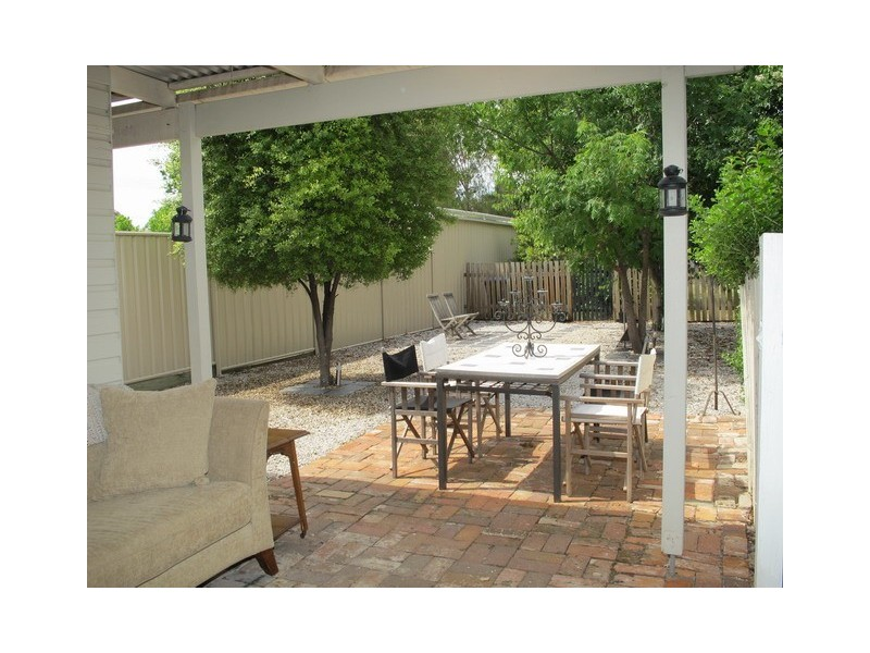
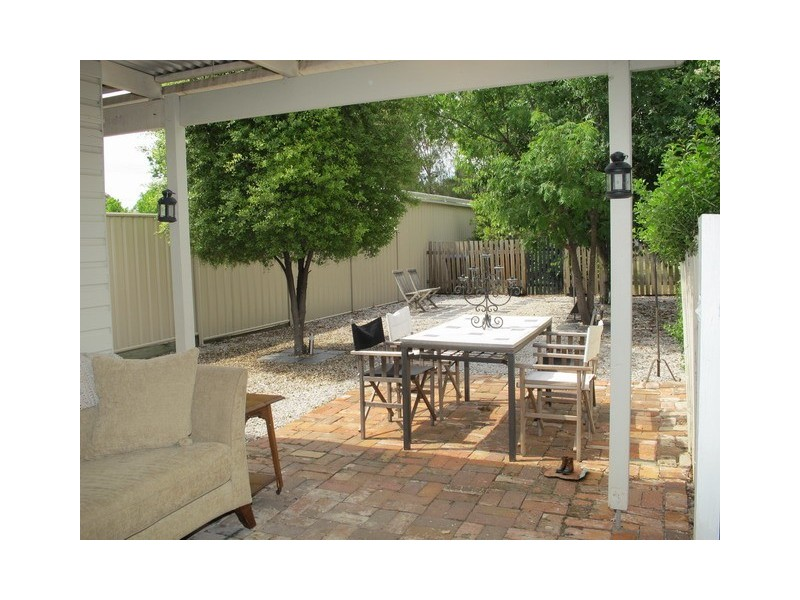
+ boots [543,455,590,480]
